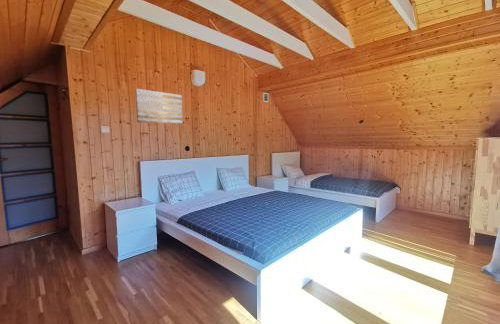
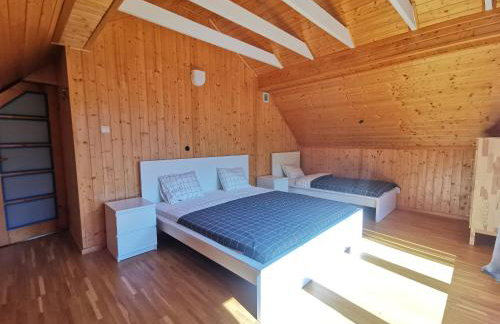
- wall art [134,88,184,126]
